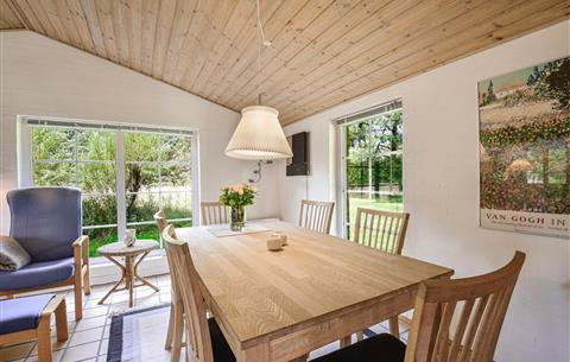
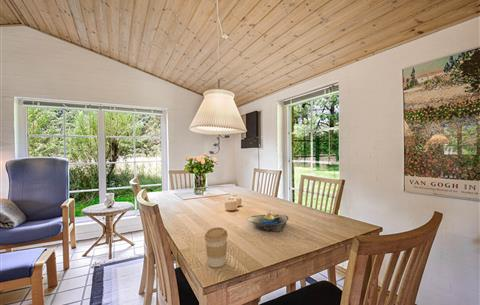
+ decorative bowl [246,209,289,232]
+ coffee cup [203,226,229,268]
